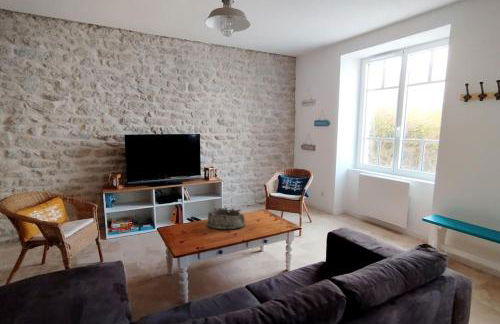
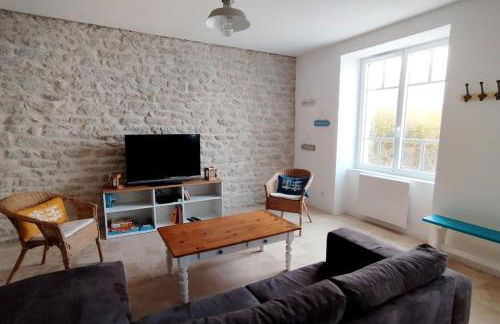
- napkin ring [206,207,246,230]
